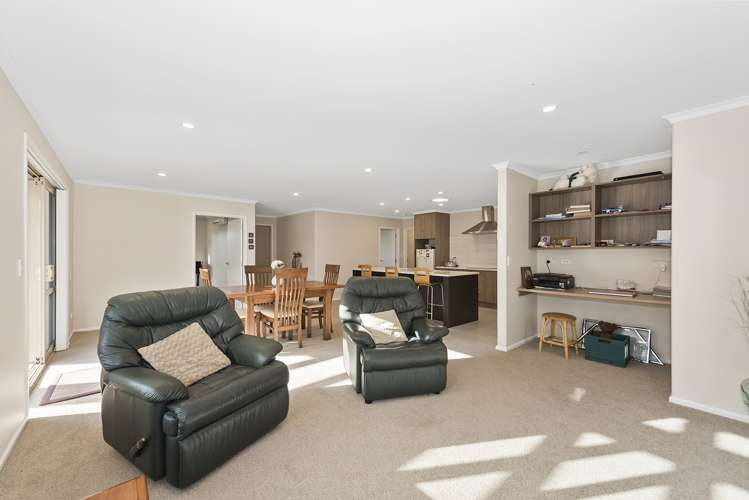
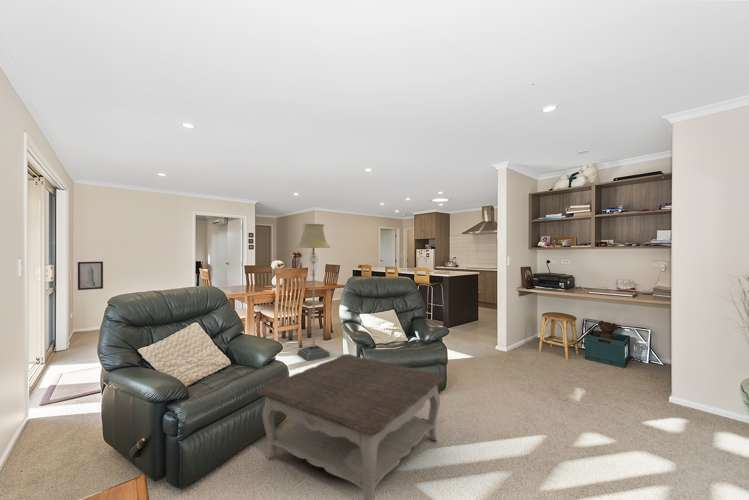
+ wall art [77,261,104,291]
+ coffee table [257,353,445,500]
+ floor lamp [295,223,331,362]
